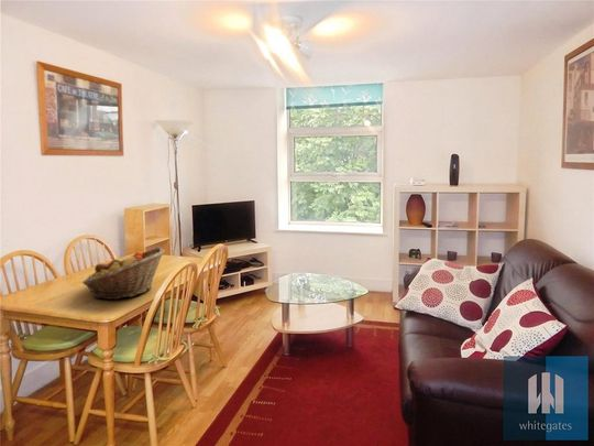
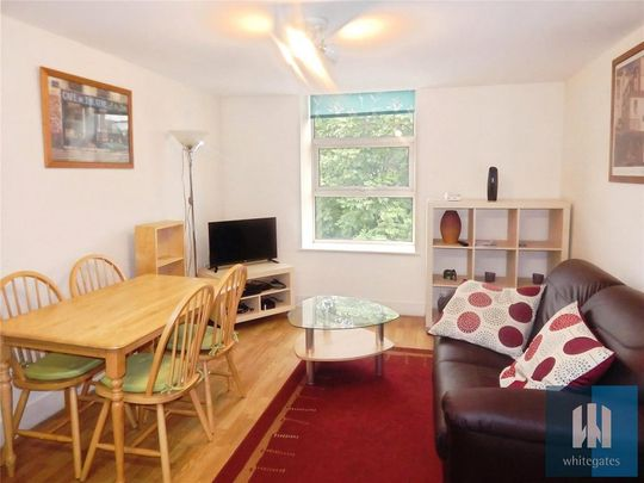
- fruit basket [81,247,165,301]
